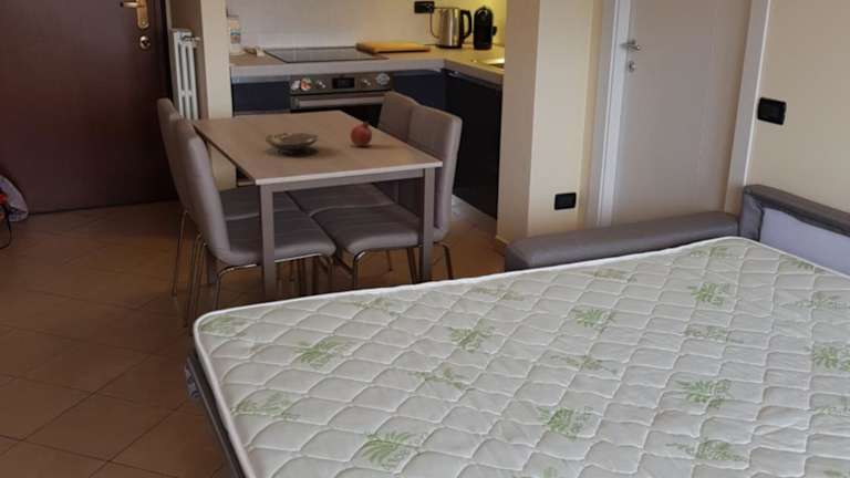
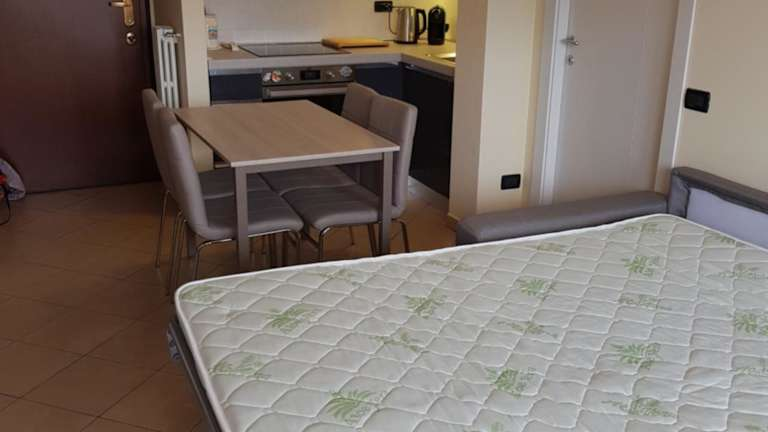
- bowl [265,132,320,155]
- fruit [350,121,373,147]
